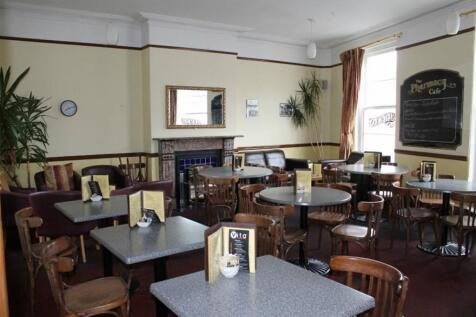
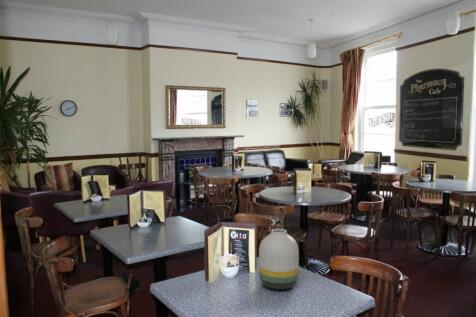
+ vase [258,228,300,291]
